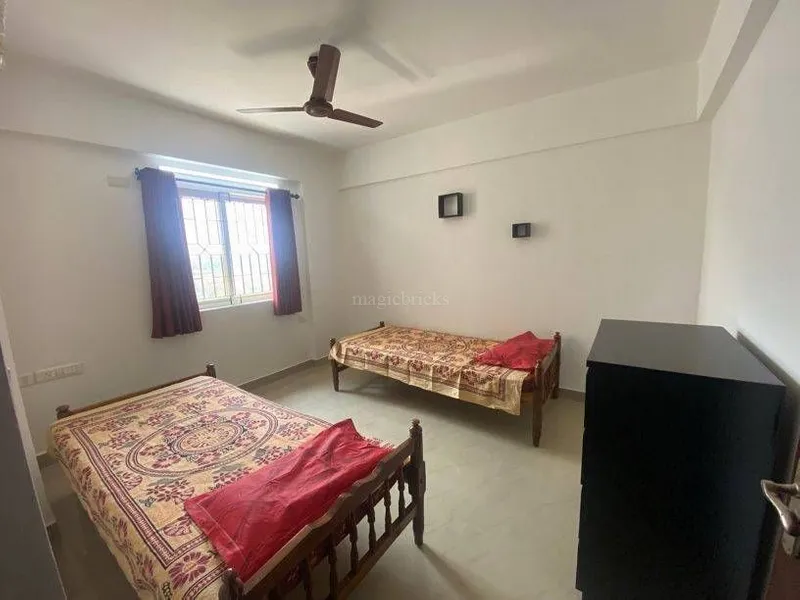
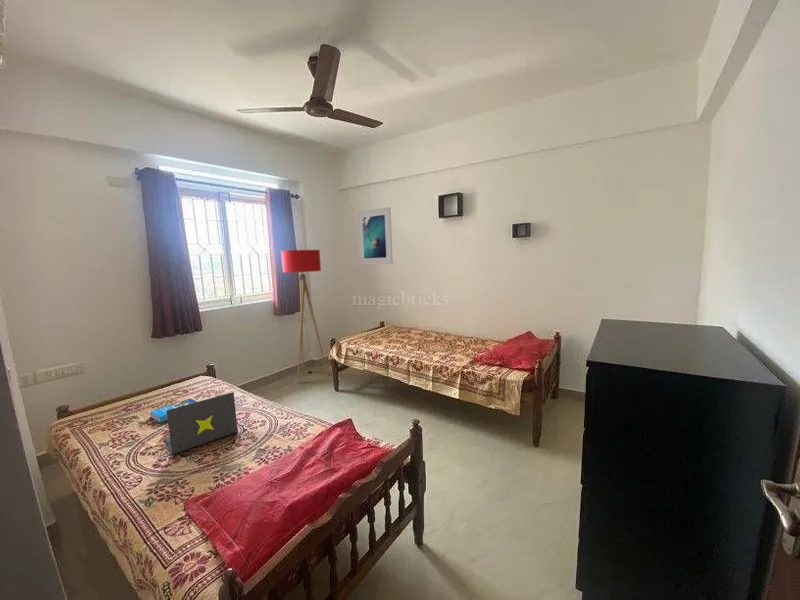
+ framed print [356,206,394,266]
+ floor lamp [280,249,329,384]
+ book [149,397,198,424]
+ laptop [157,391,239,455]
